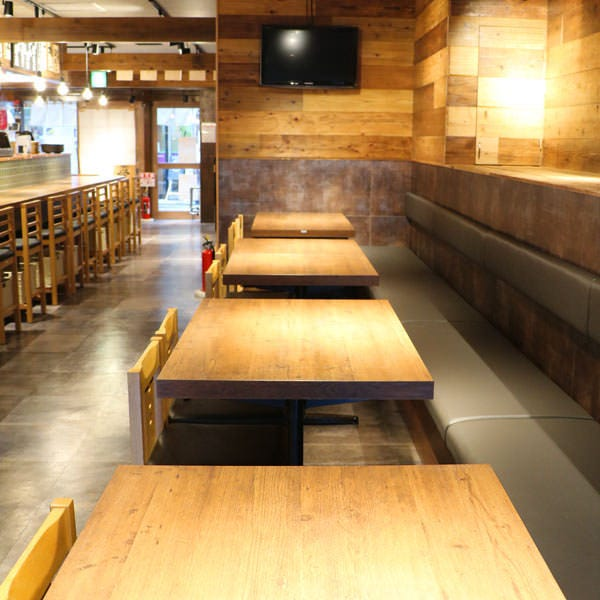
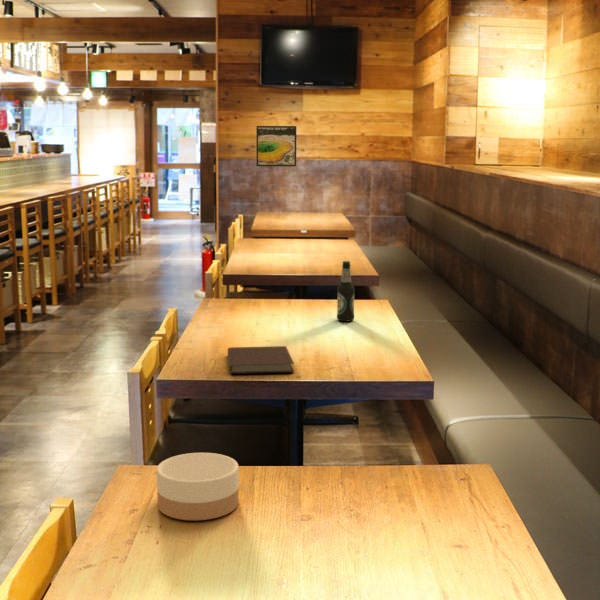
+ notebook [227,345,295,375]
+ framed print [255,125,297,167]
+ bowl [156,452,240,521]
+ bottle [336,260,356,323]
